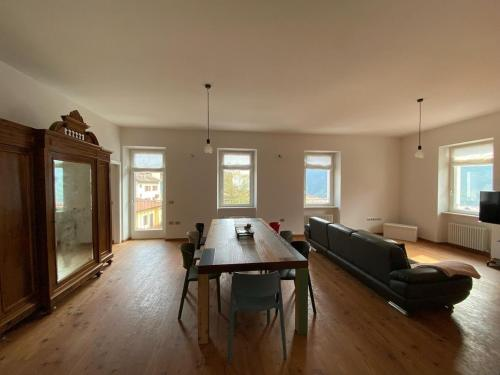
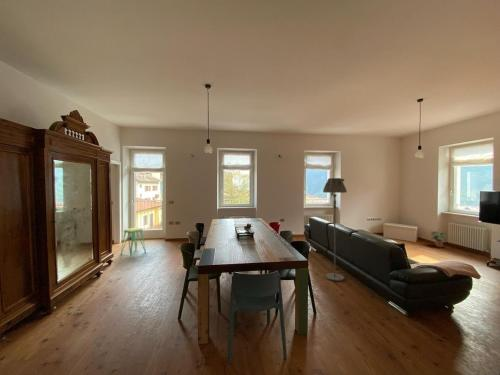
+ potted plant [428,230,450,248]
+ floor lamp [322,177,348,282]
+ stool [120,227,147,258]
